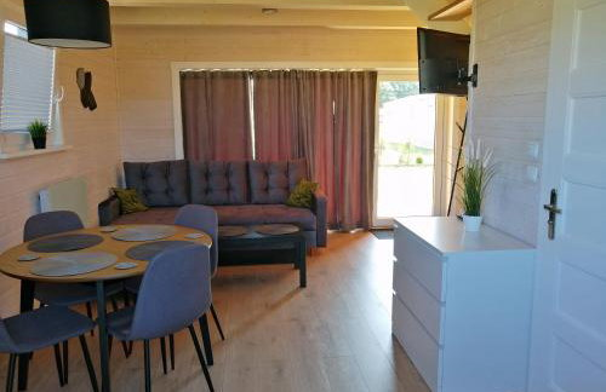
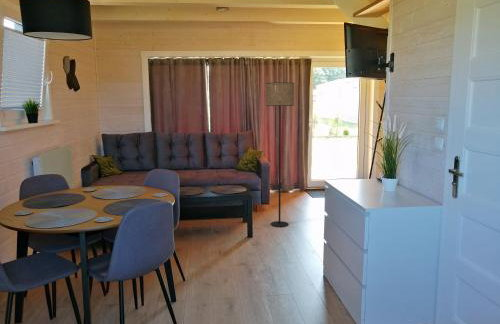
+ floor lamp [265,82,295,228]
